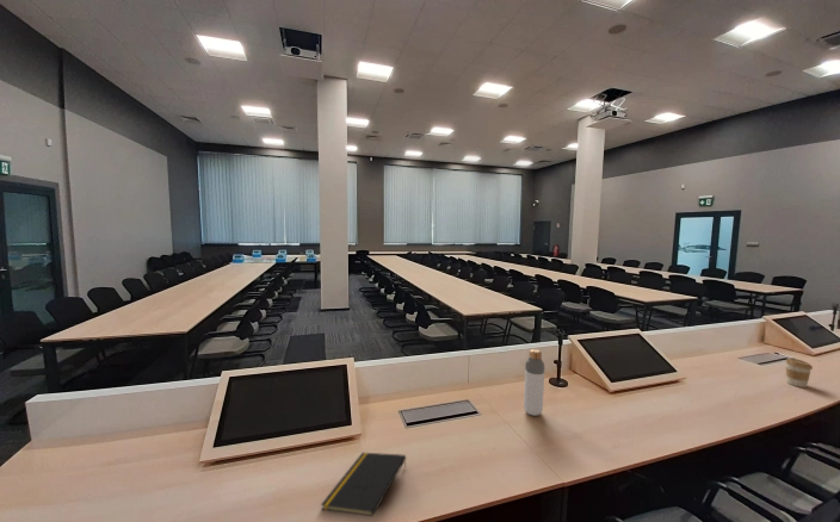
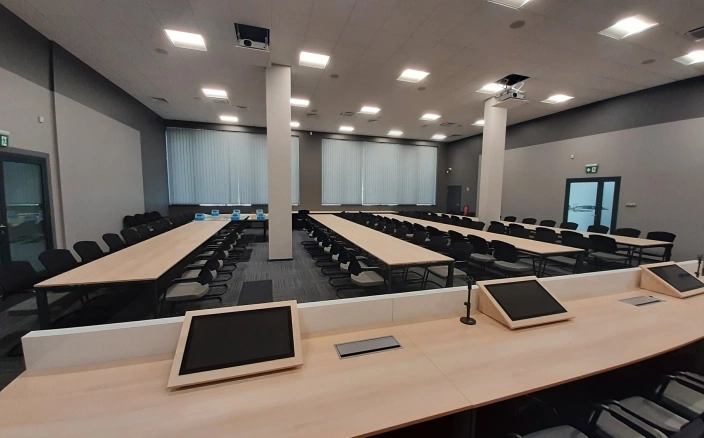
- coffee cup [784,358,814,389]
- notepad [320,452,407,517]
- bottle [523,348,545,417]
